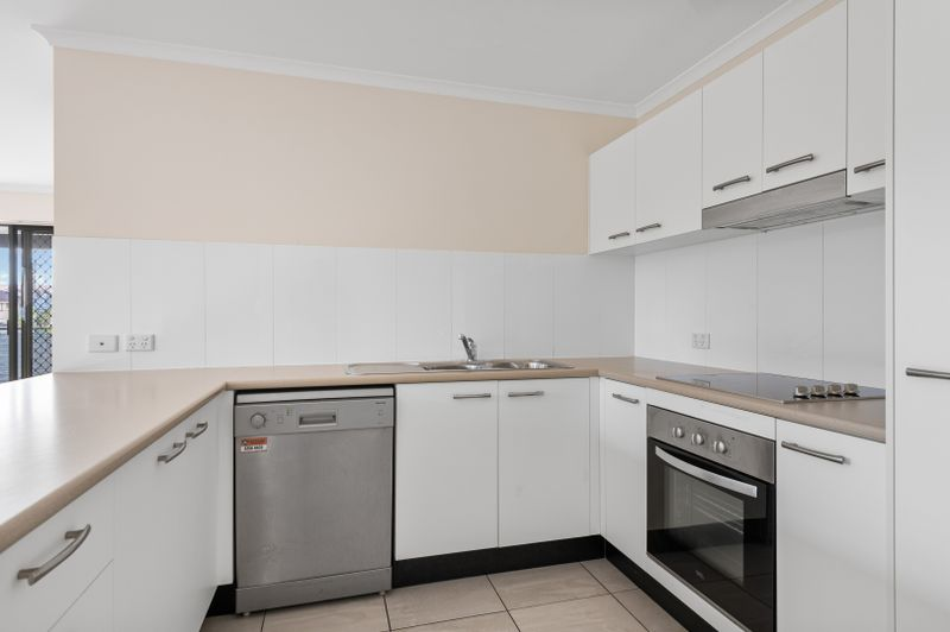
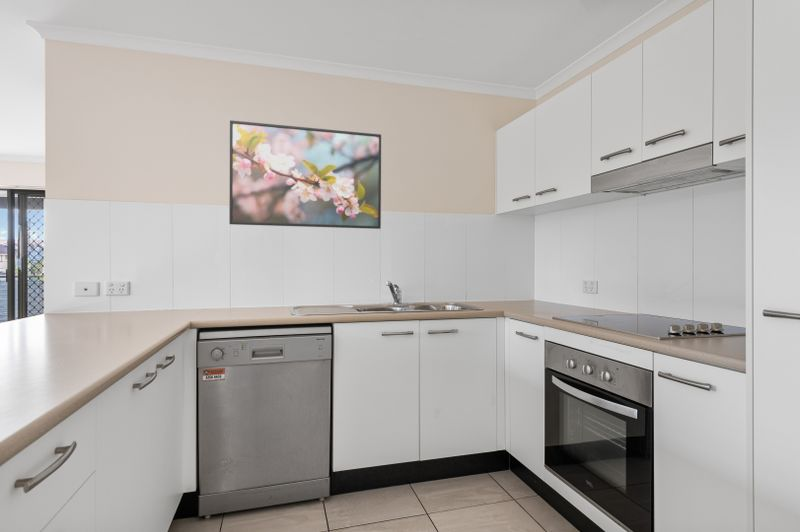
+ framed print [228,119,382,230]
